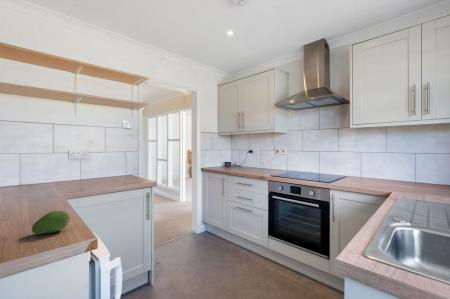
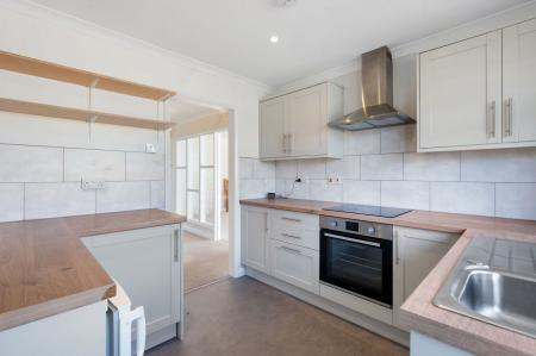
- fruit [30,210,71,235]
